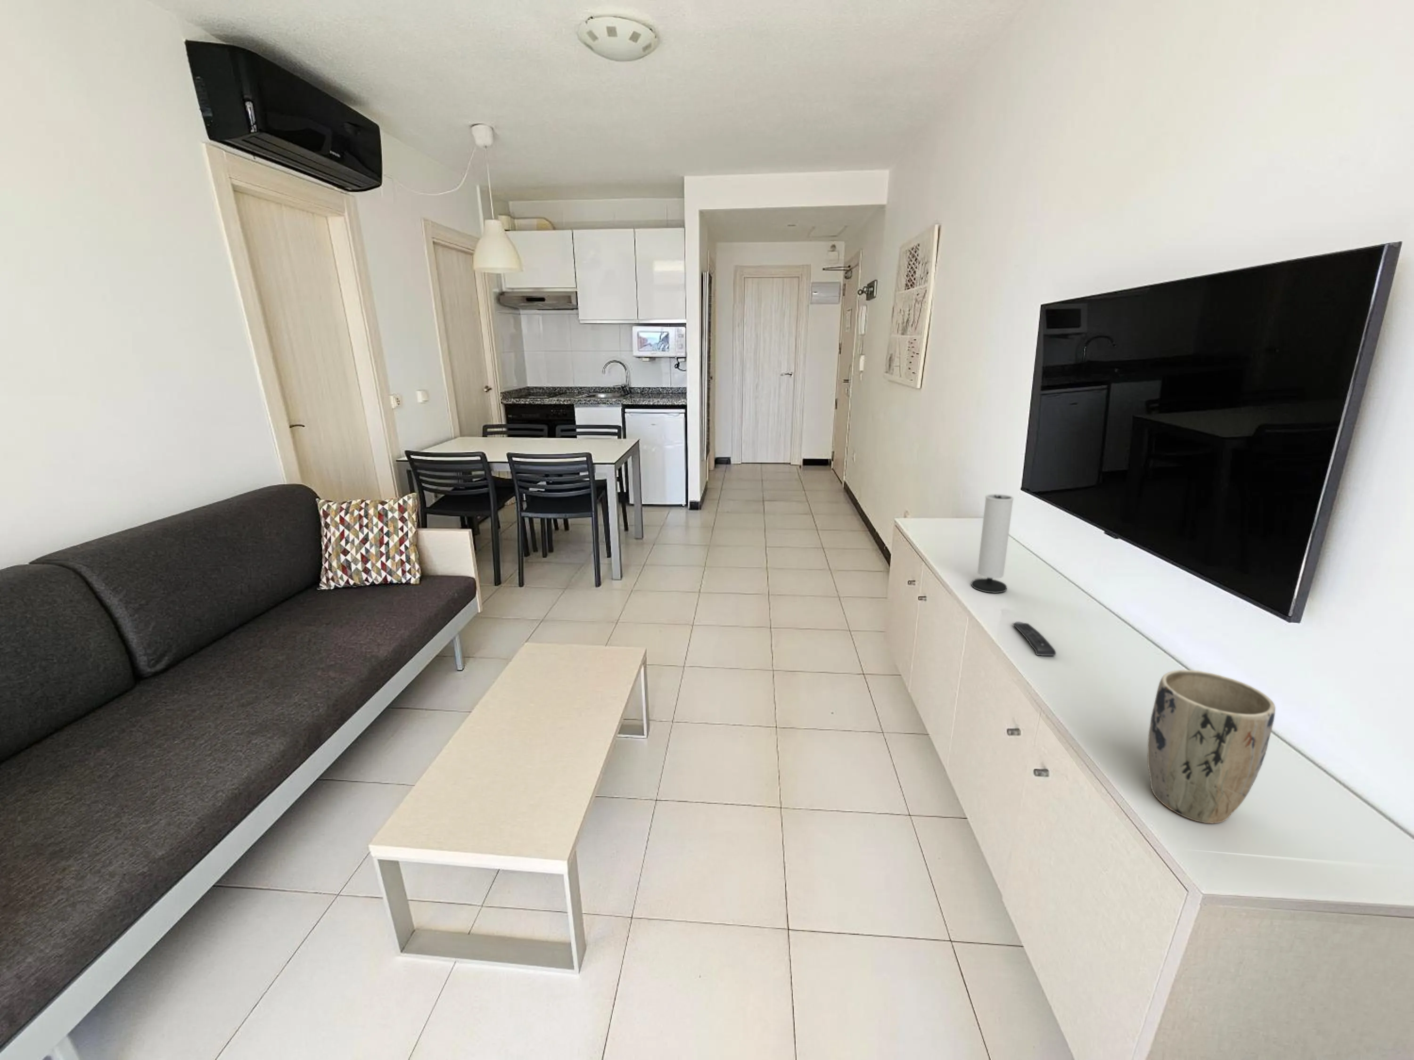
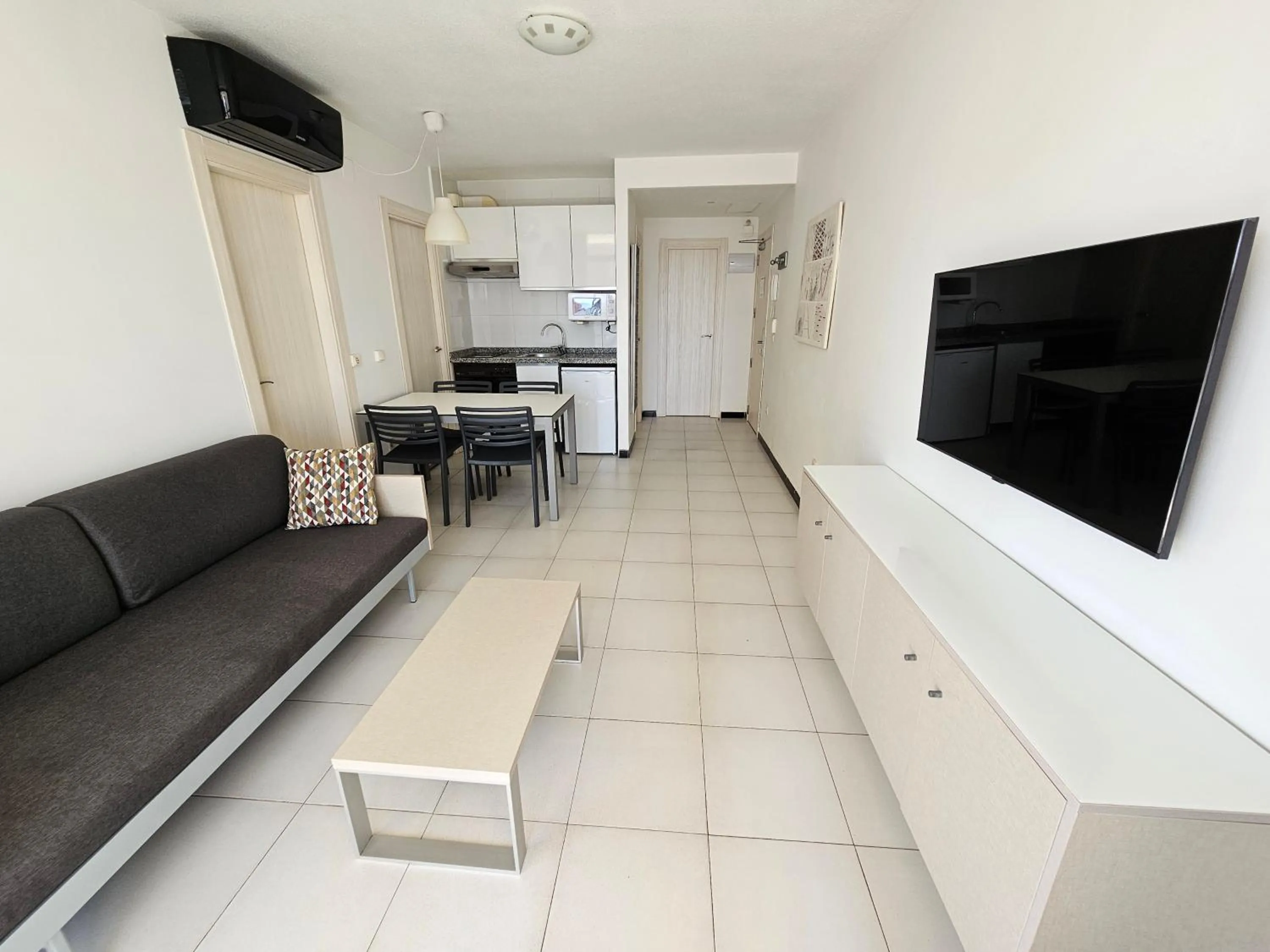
- remote control [1012,621,1057,656]
- speaker [971,493,1014,593]
- plant pot [1147,669,1276,824]
